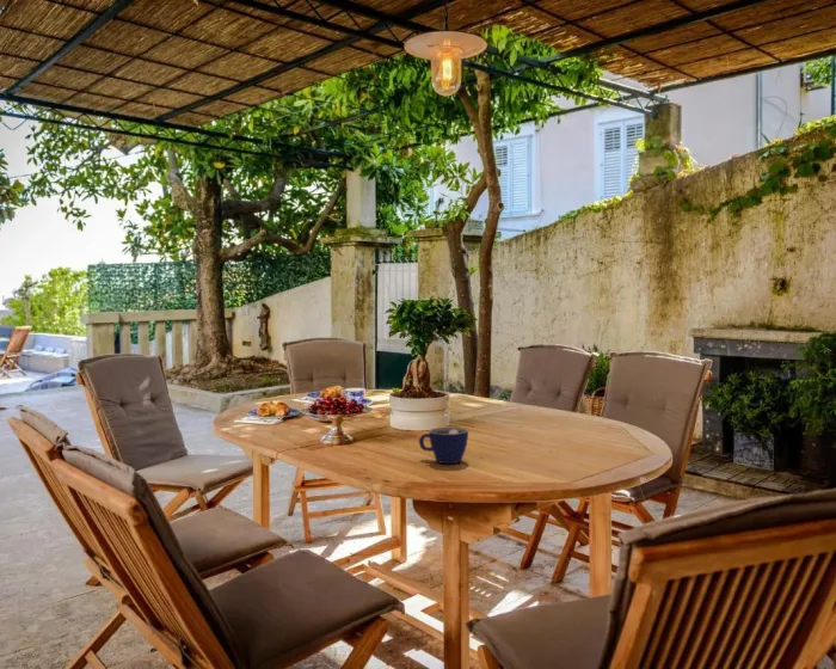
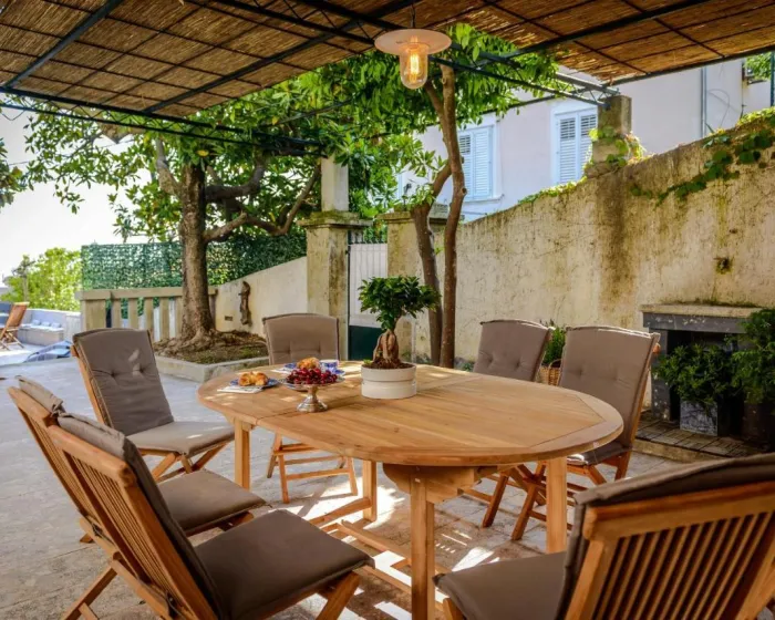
- cup [418,426,469,465]
